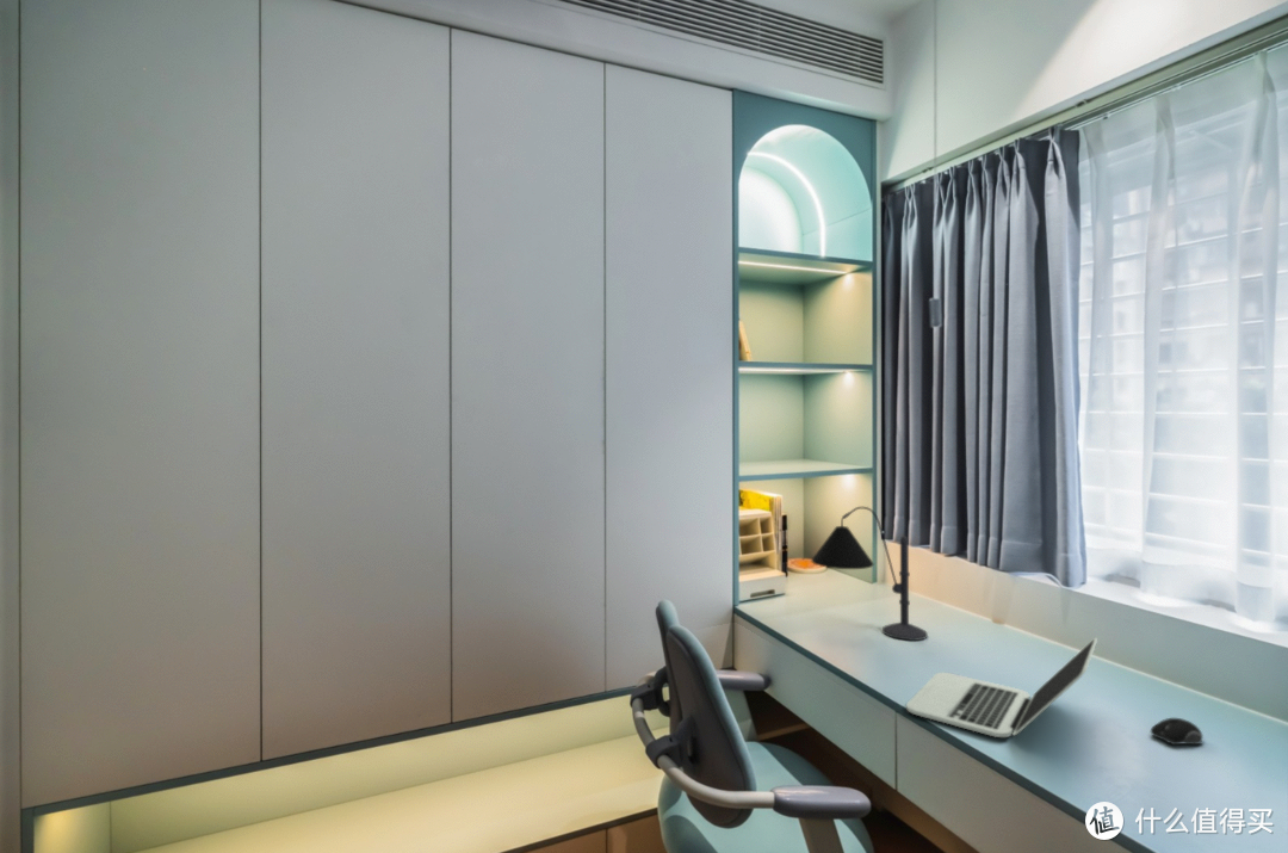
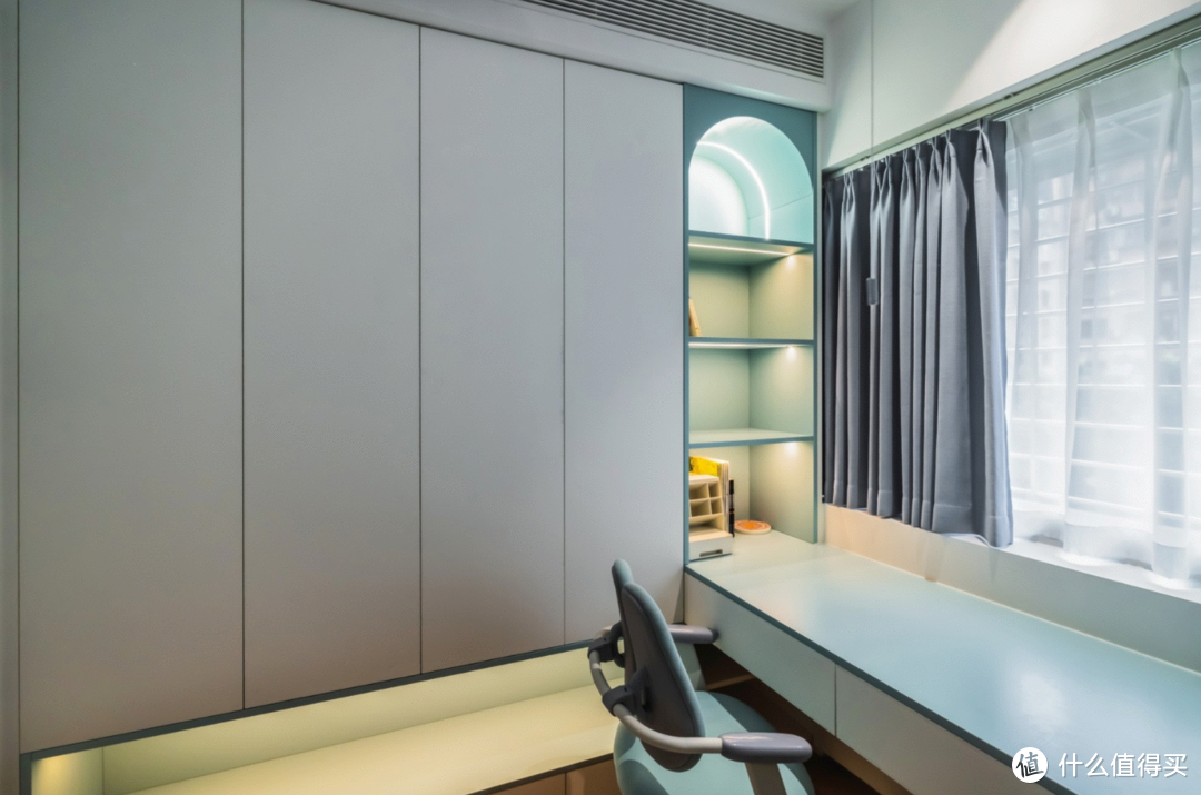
- computer mouse [1150,717,1205,746]
- desk lamp [810,506,929,642]
- laptop [905,637,1098,738]
